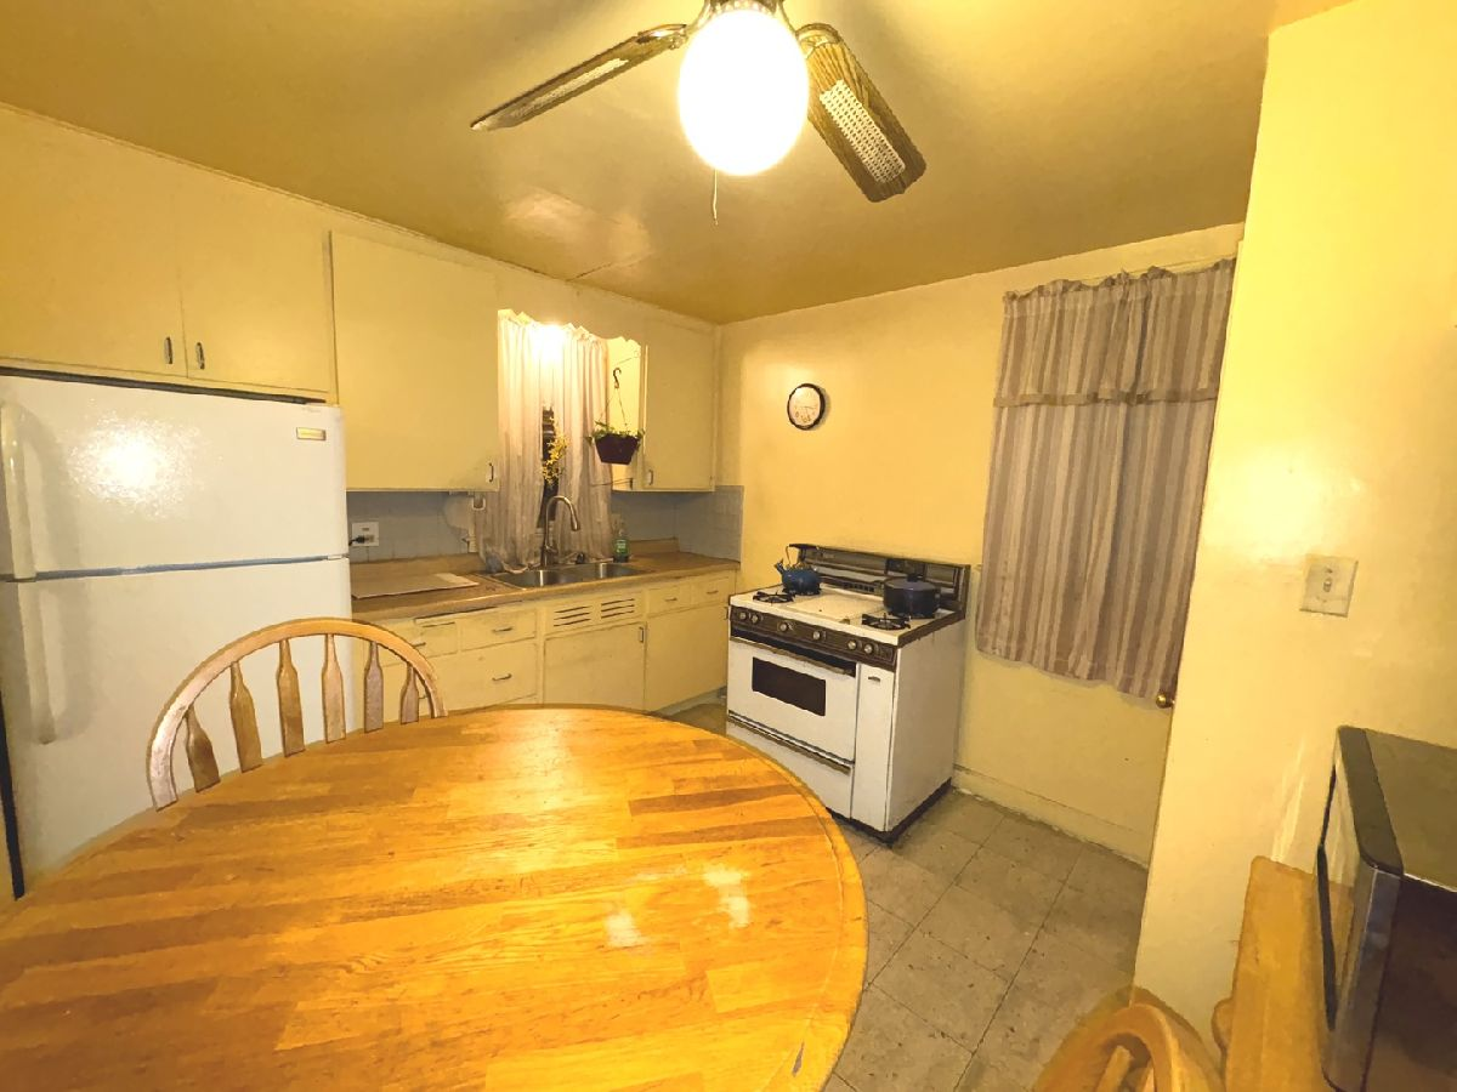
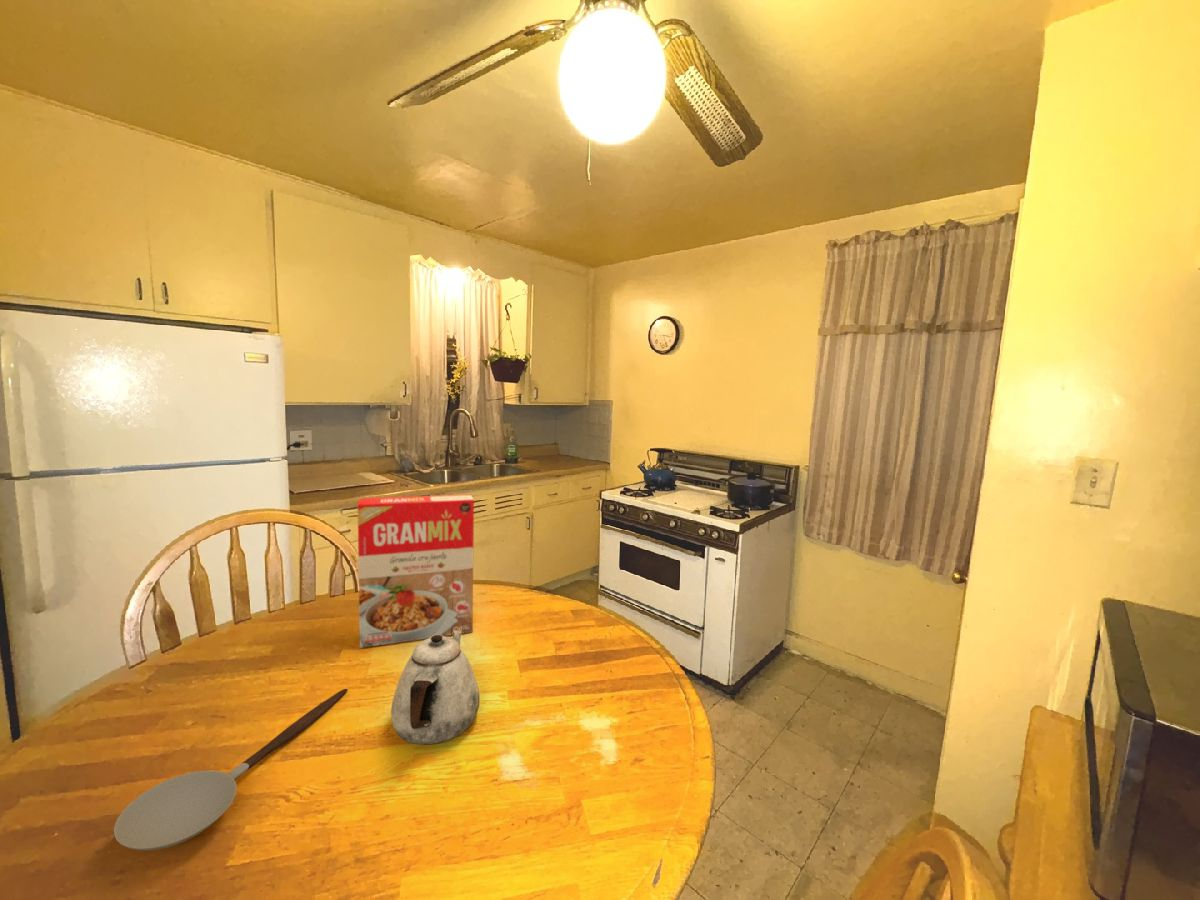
+ spoon [113,688,348,851]
+ teapot [390,627,481,746]
+ cereal box [356,493,475,649]
